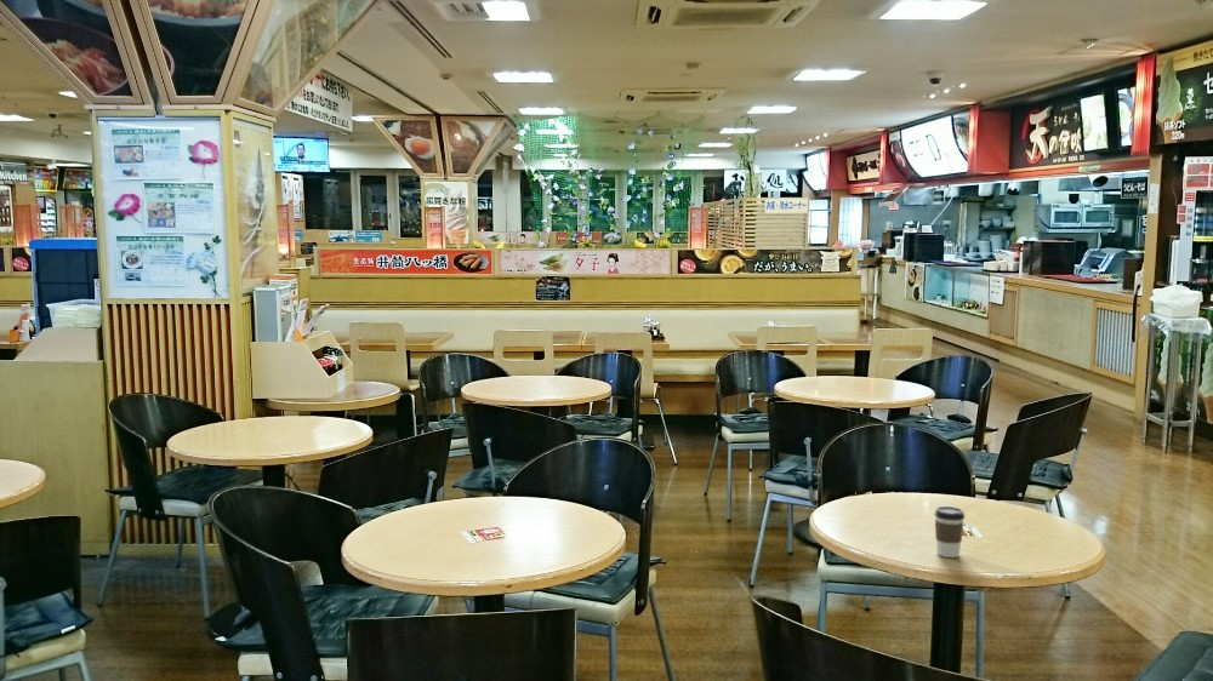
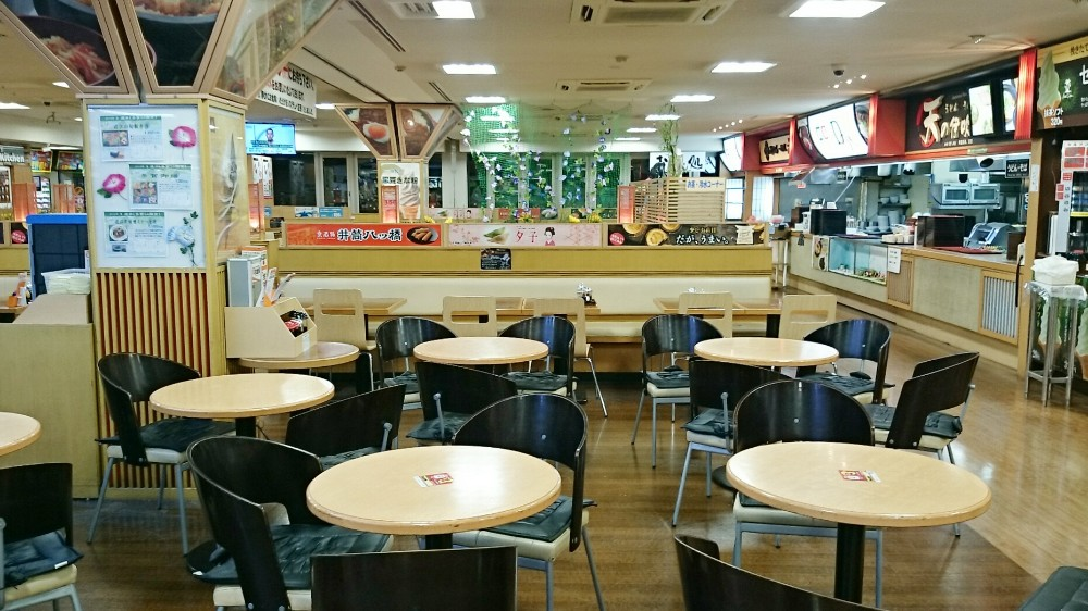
- coffee cup [933,505,966,559]
